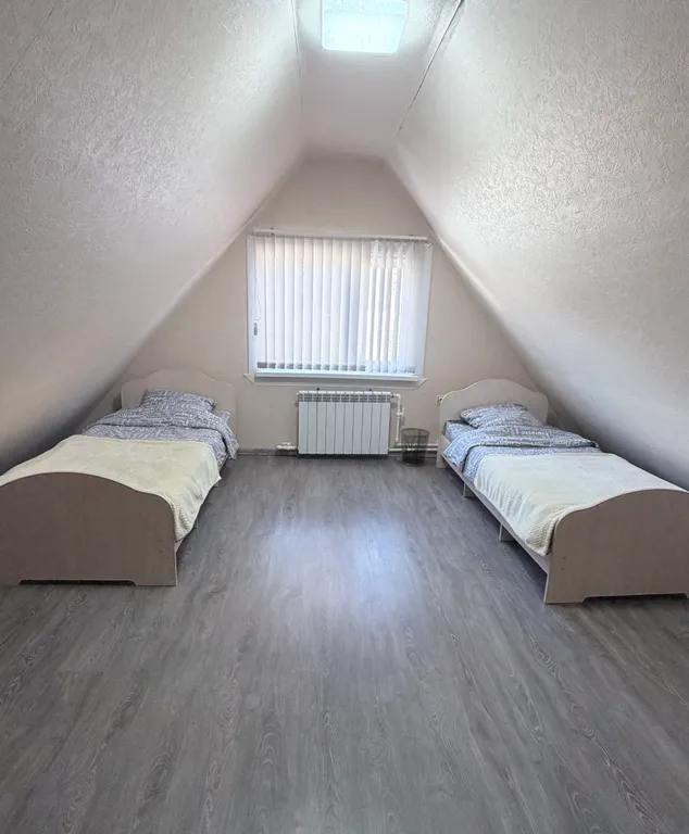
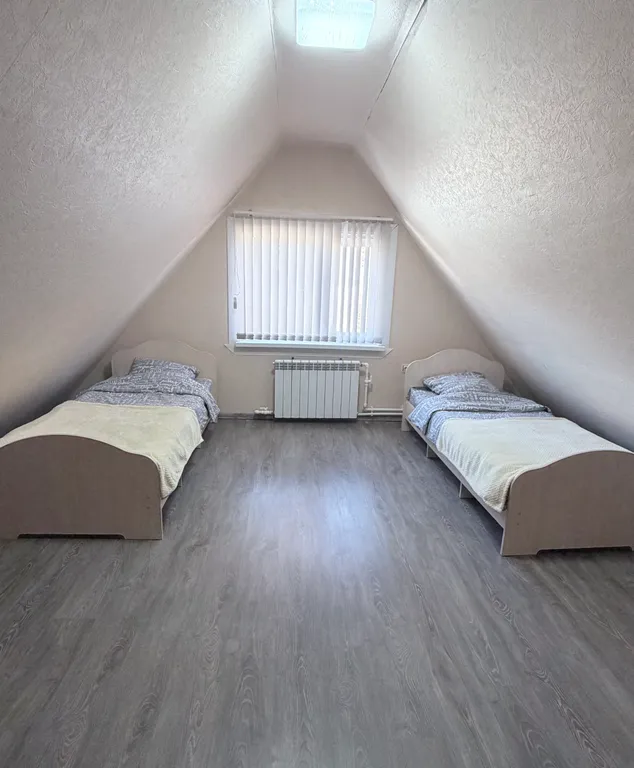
- waste bin [399,427,431,467]
